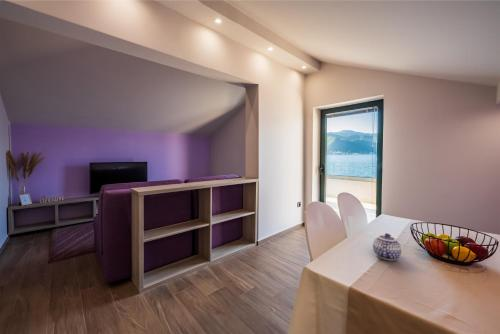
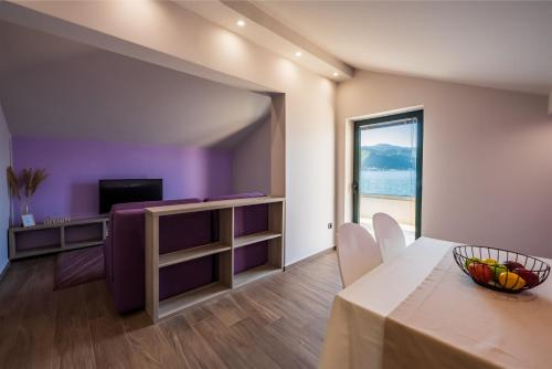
- teapot [372,232,402,261]
